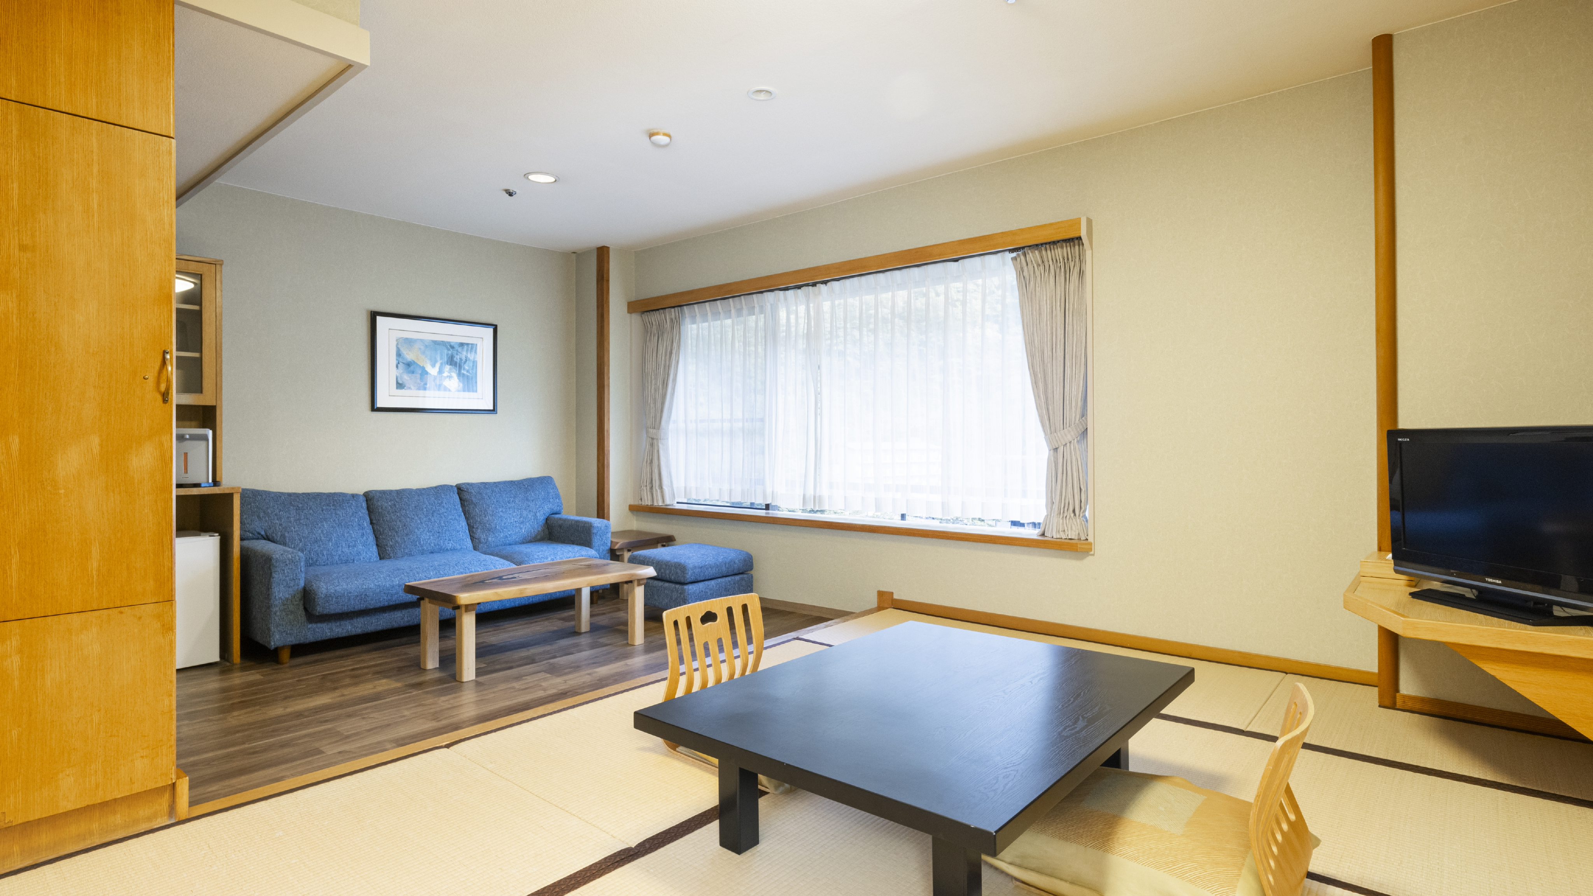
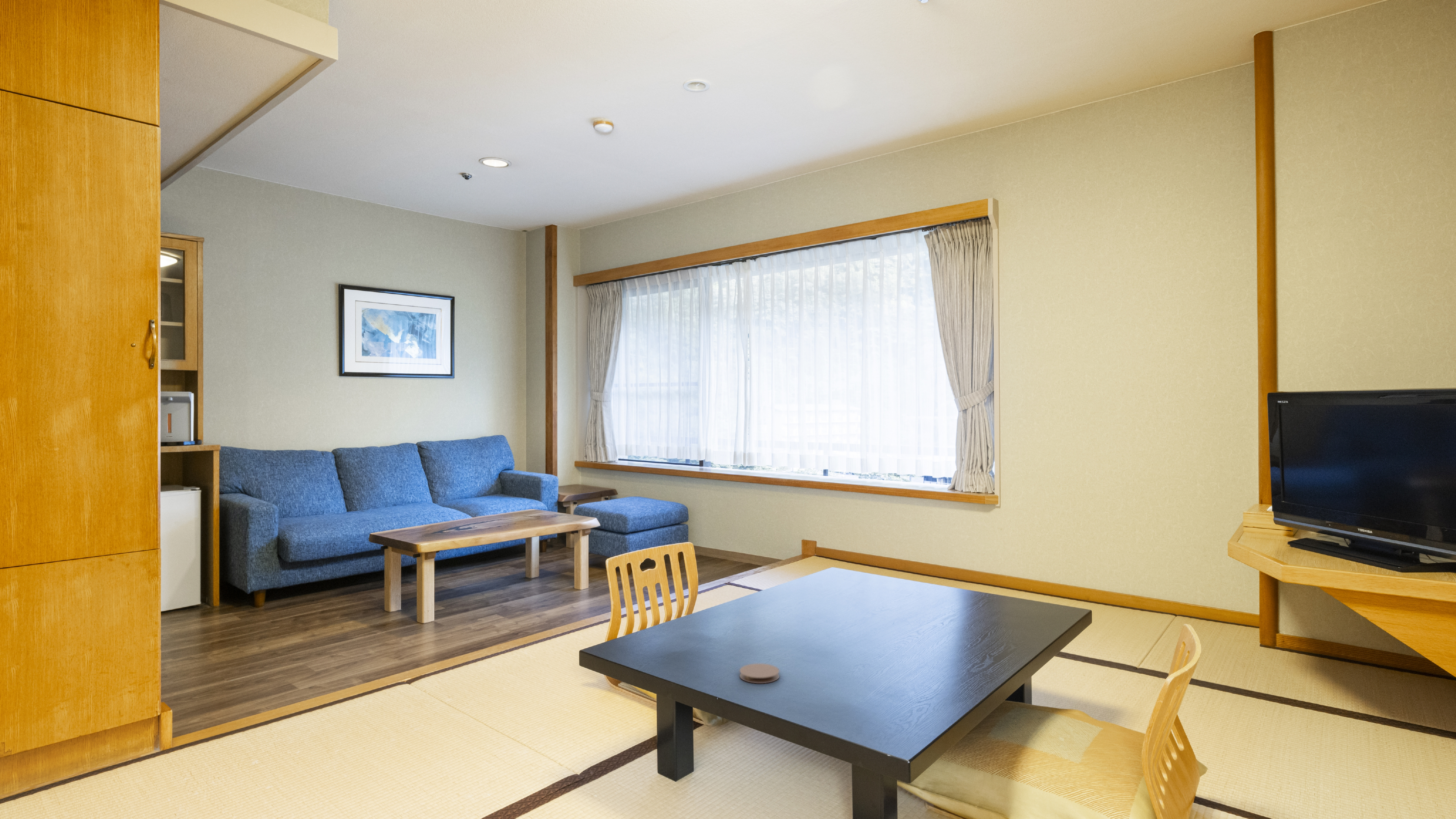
+ coaster [739,663,780,684]
